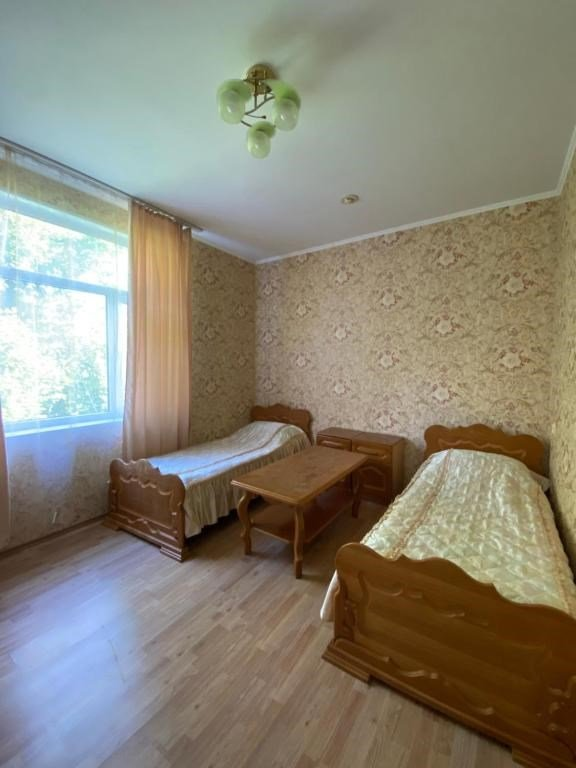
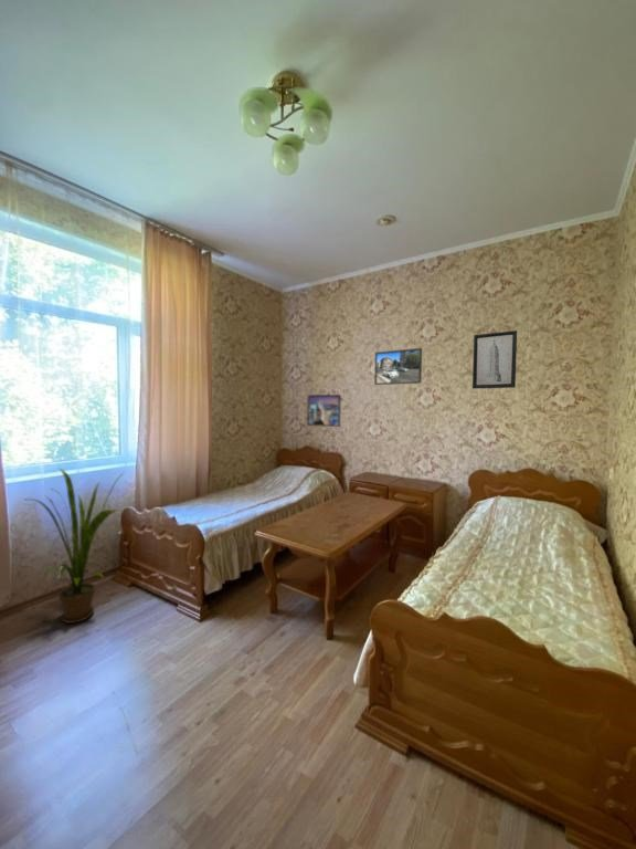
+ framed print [306,394,342,428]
+ wall art [471,329,518,390]
+ house plant [25,467,125,625]
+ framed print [373,347,423,386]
